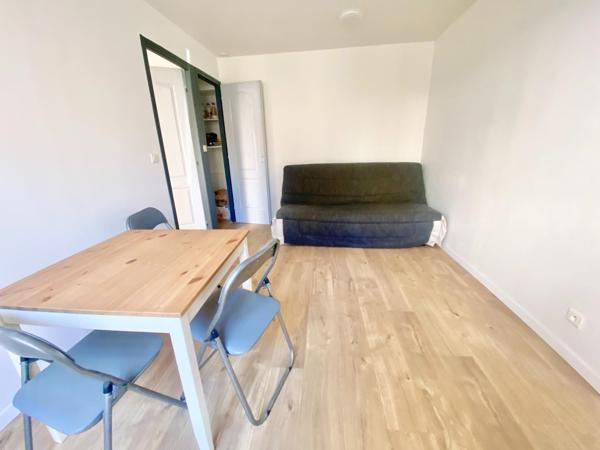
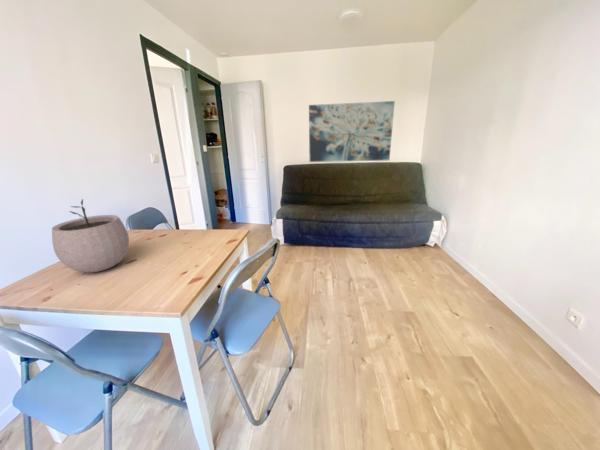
+ wall art [308,100,396,163]
+ plant pot [51,198,130,273]
